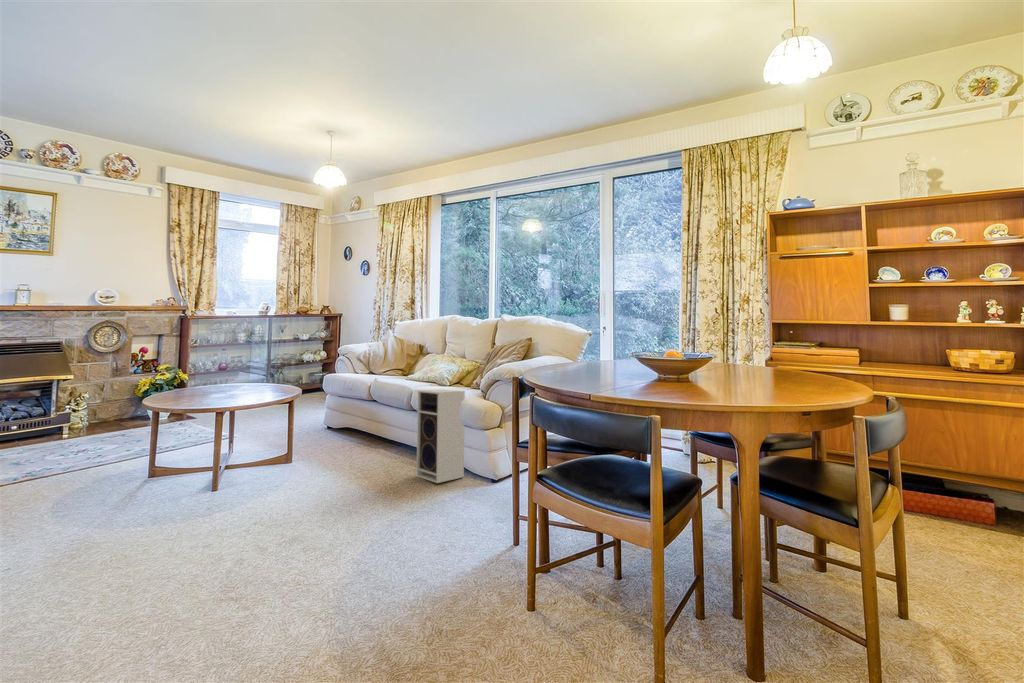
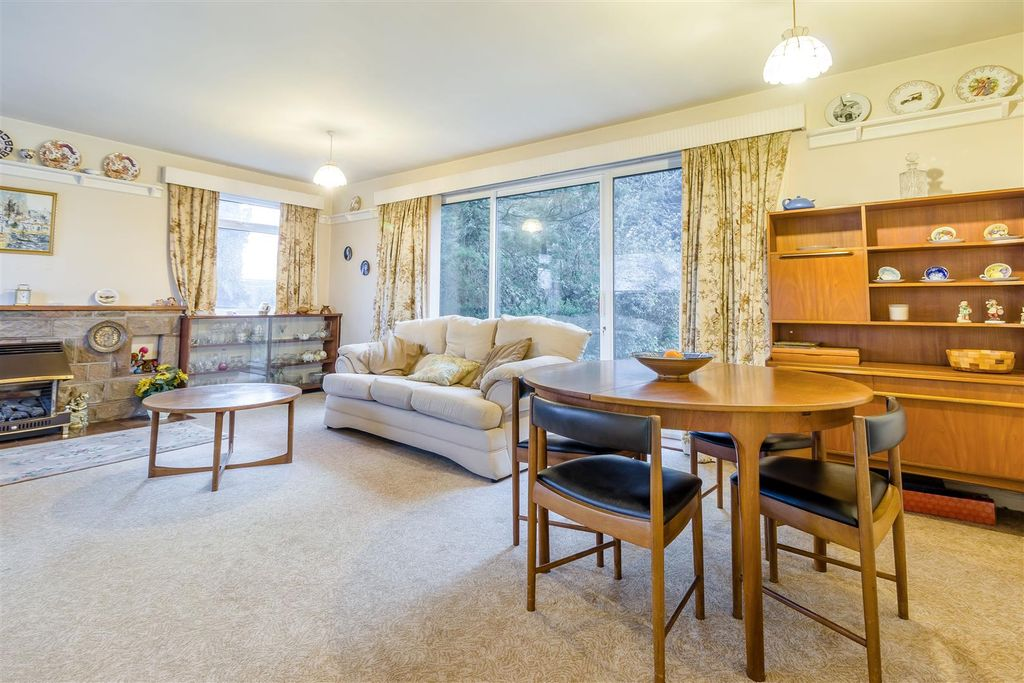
- speaker [416,388,466,484]
